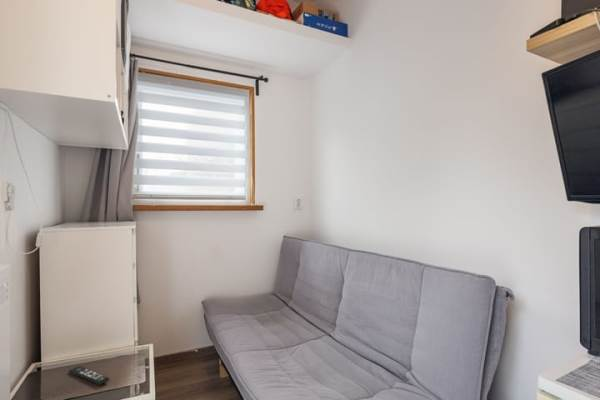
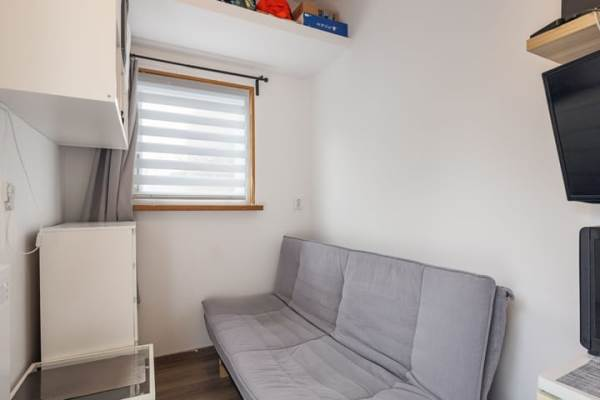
- remote control [68,365,110,386]
